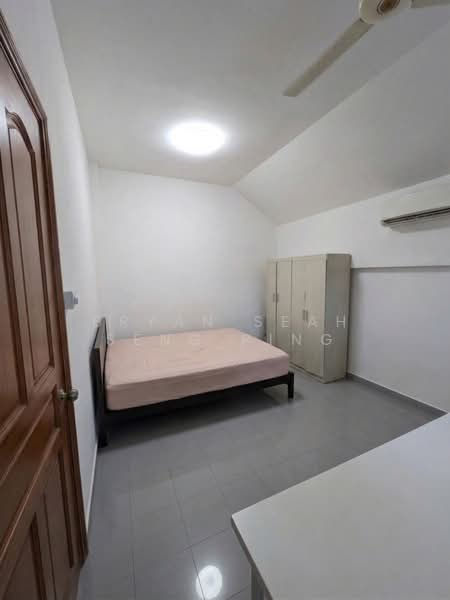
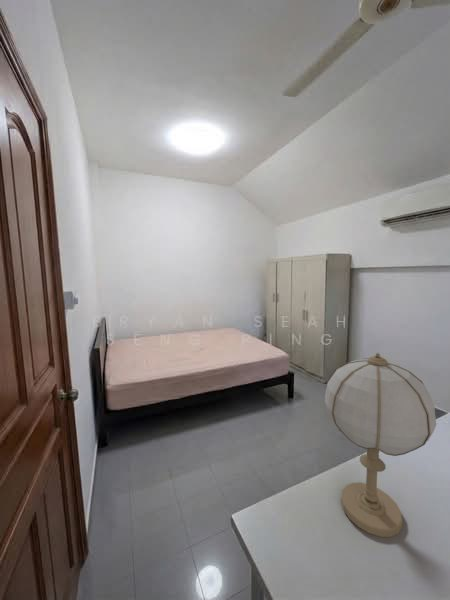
+ table lamp [324,352,437,538]
